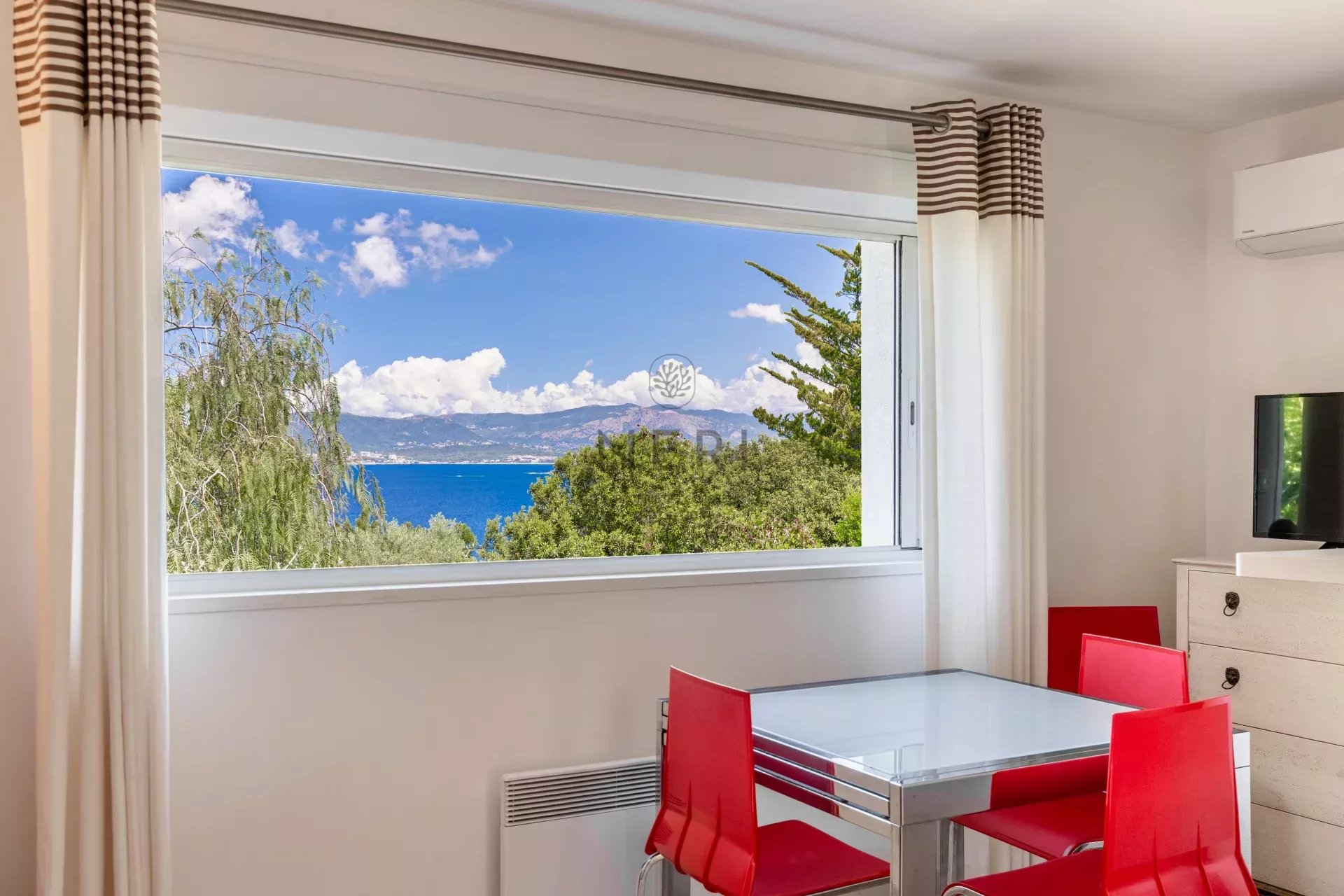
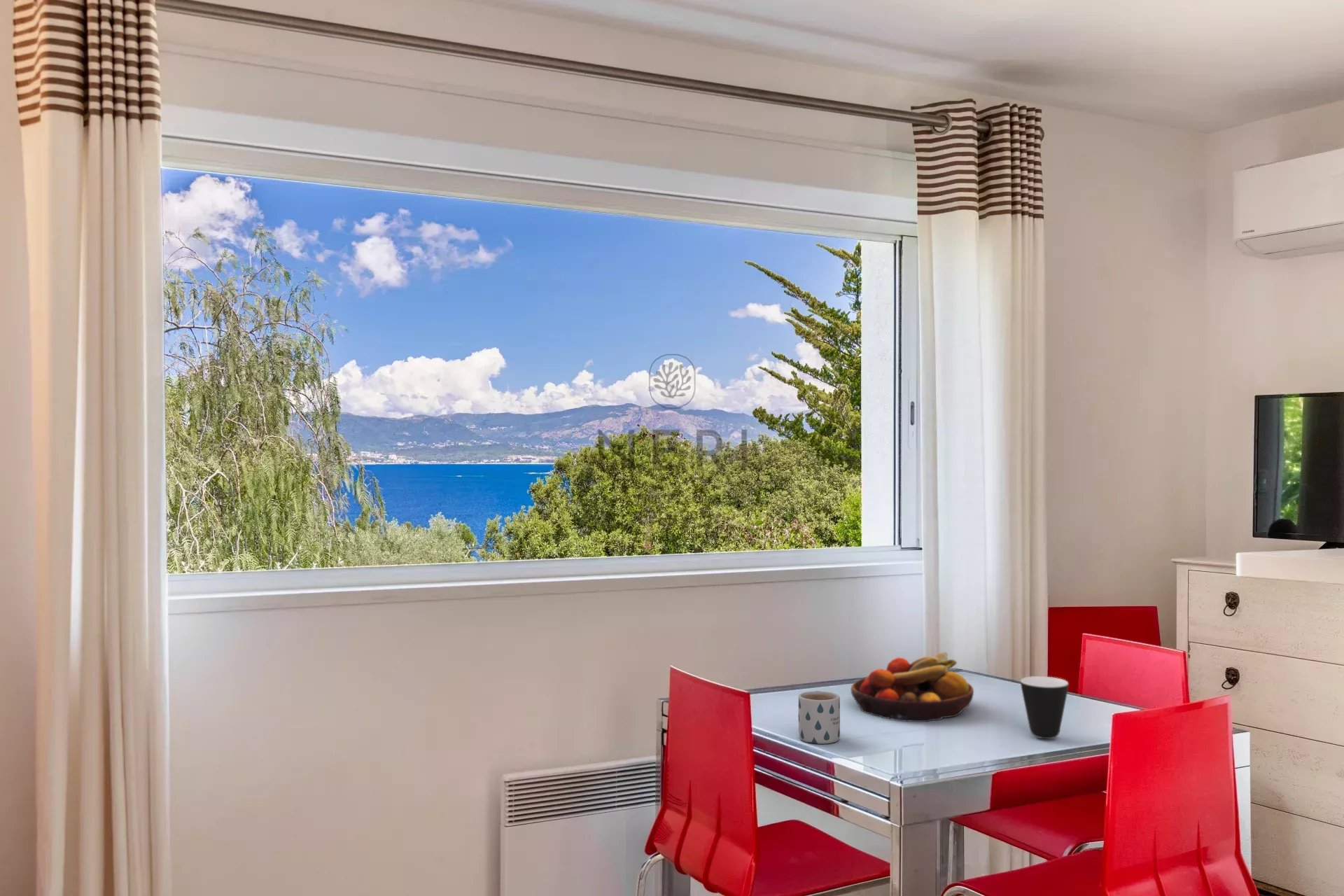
+ mug [1020,675,1069,739]
+ mug [797,690,841,745]
+ fruit bowl [850,651,974,722]
